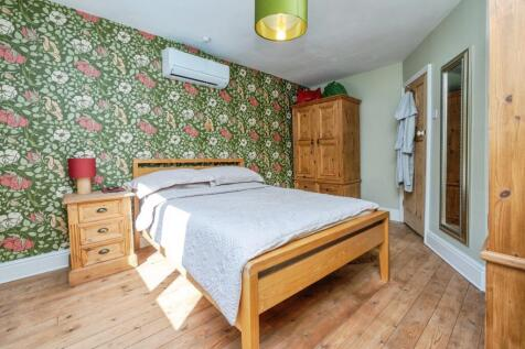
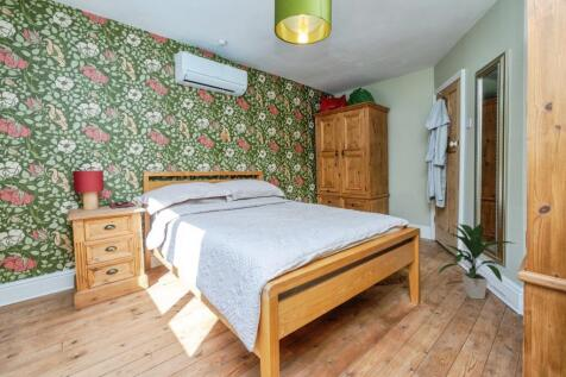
+ indoor plant [436,221,517,300]
